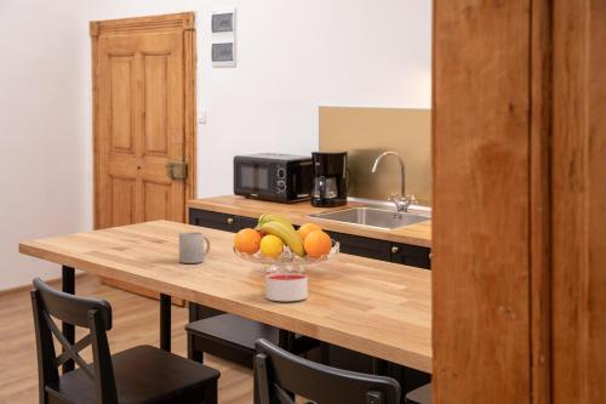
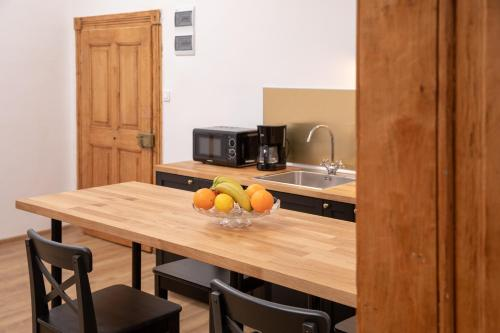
- candle [264,272,309,302]
- mug [178,231,211,264]
